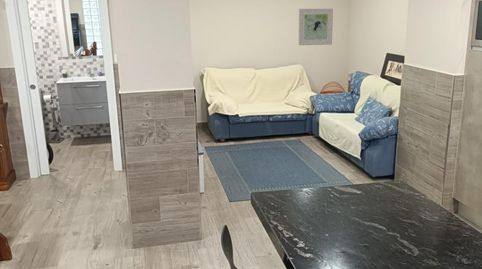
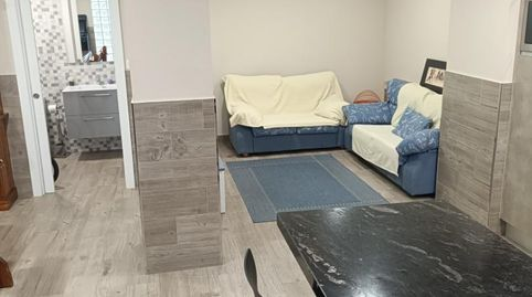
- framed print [298,8,334,46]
